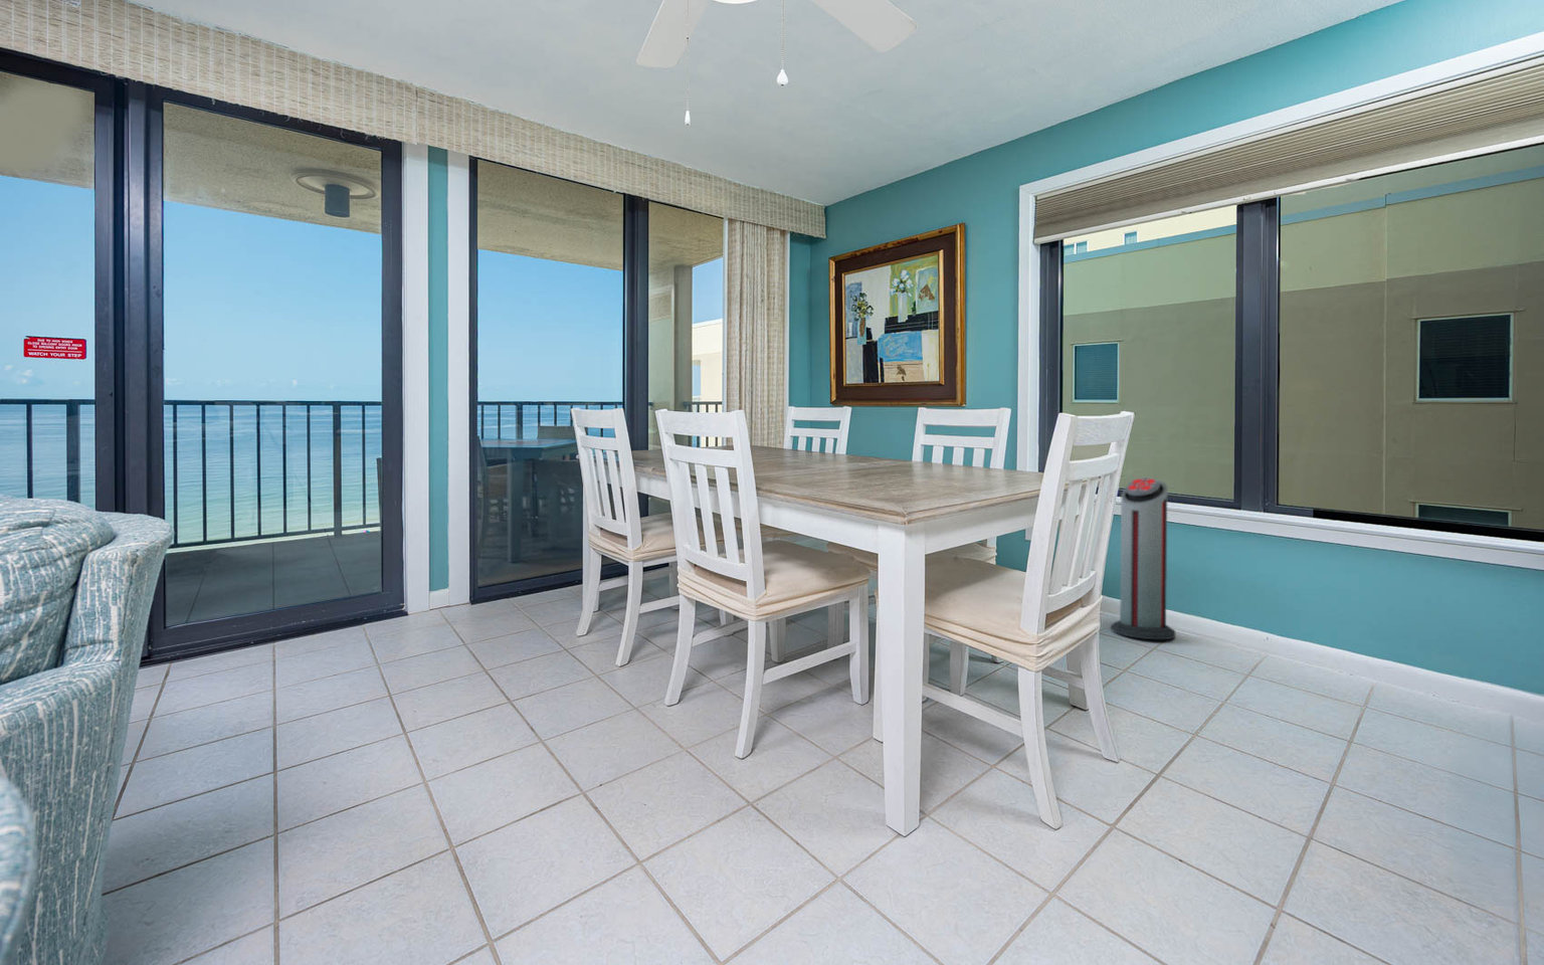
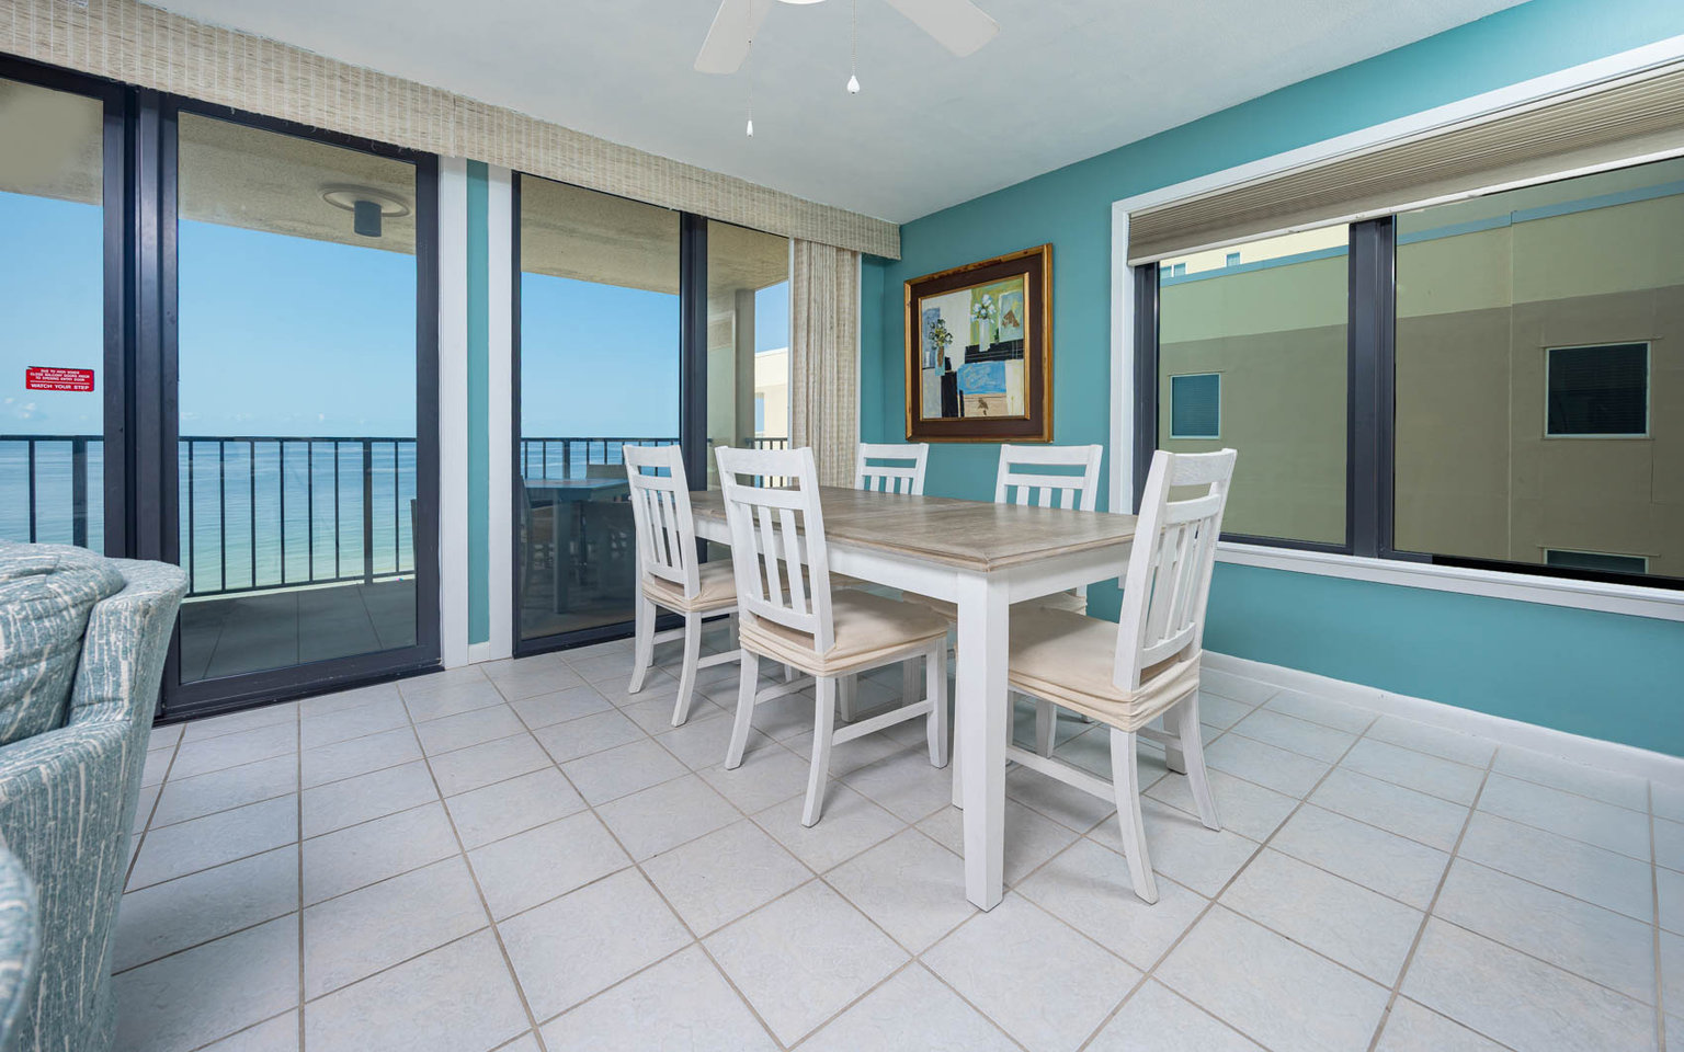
- air purifier [1110,477,1176,640]
